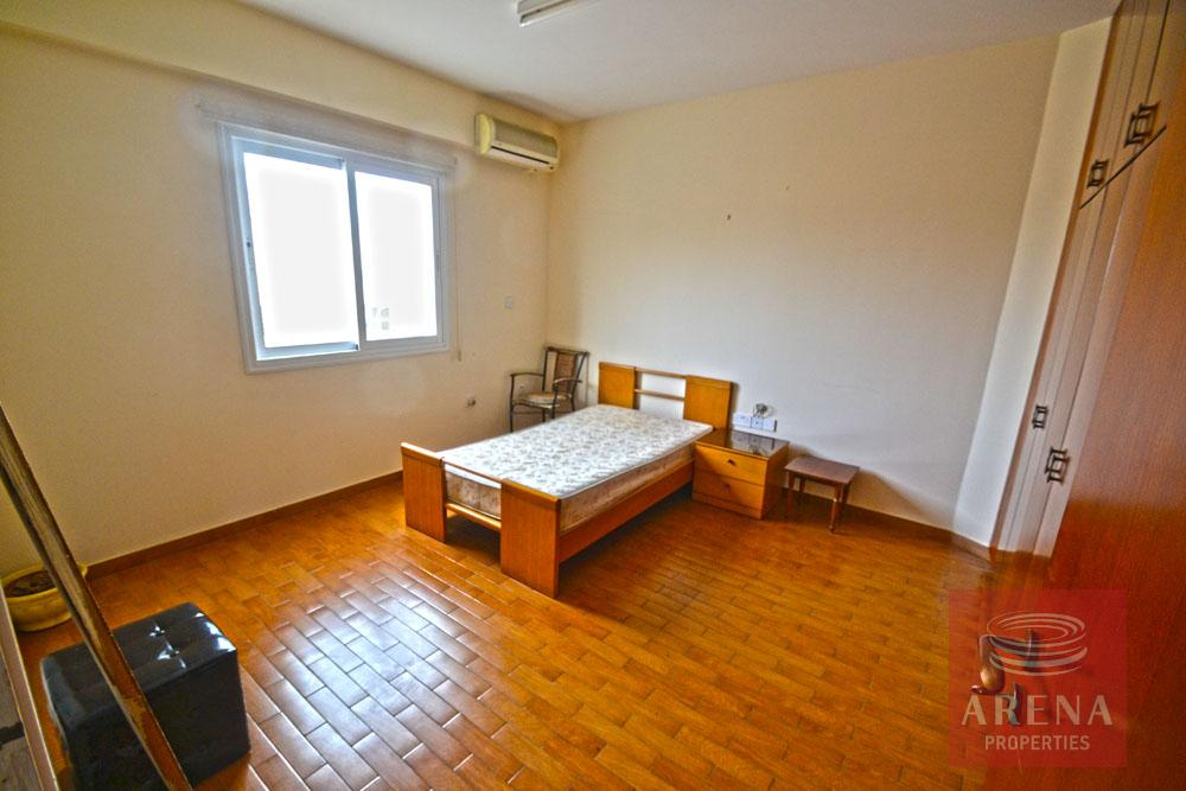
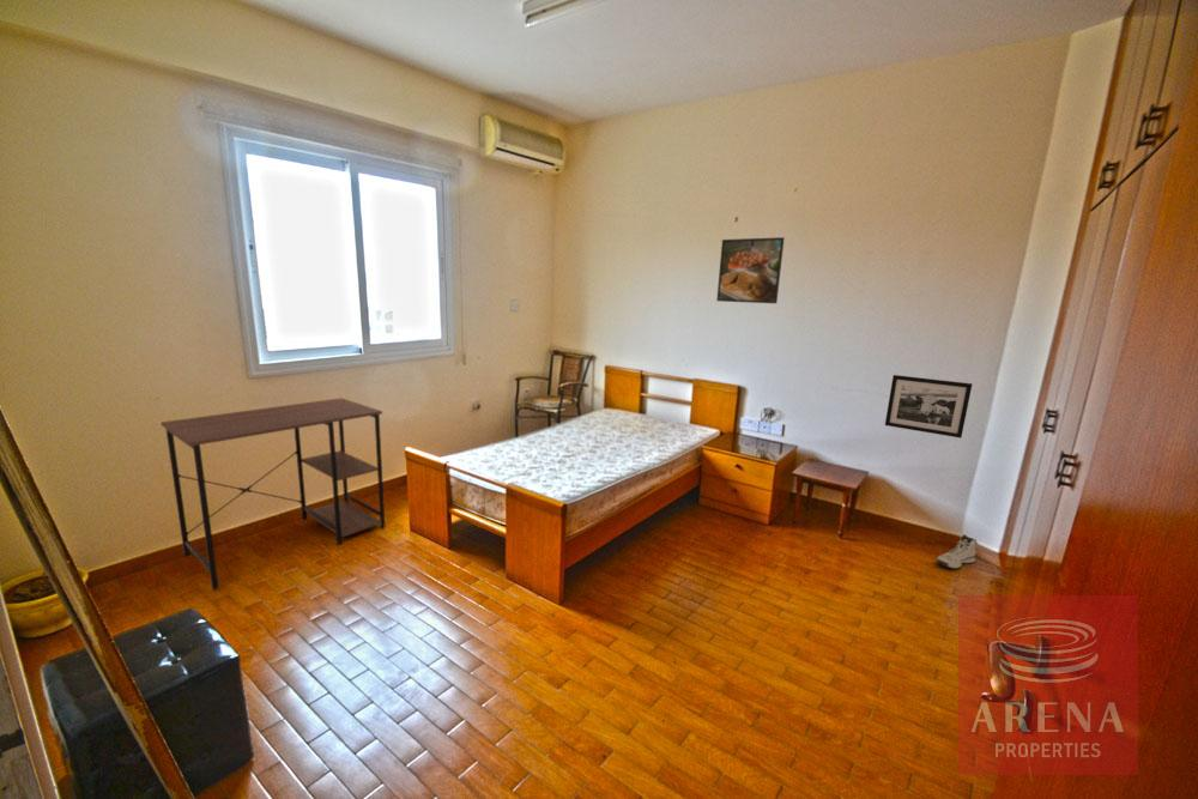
+ picture frame [884,374,974,440]
+ desk [159,397,386,592]
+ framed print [715,236,786,304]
+ sneaker [936,533,978,570]
